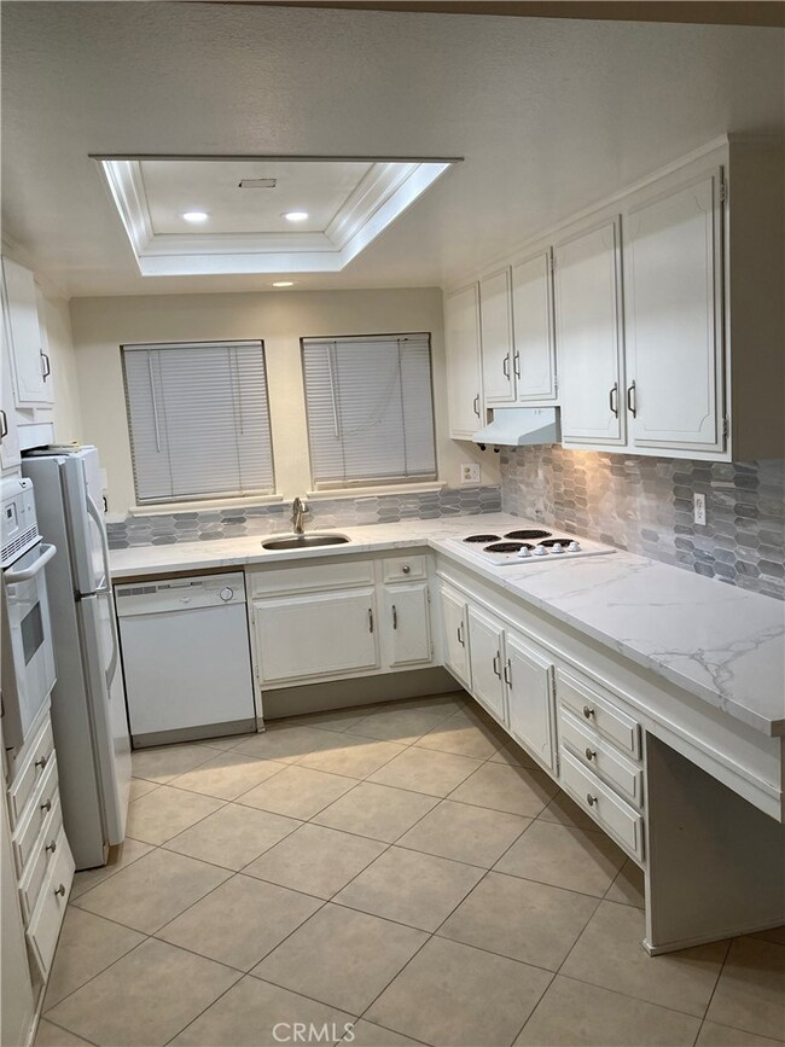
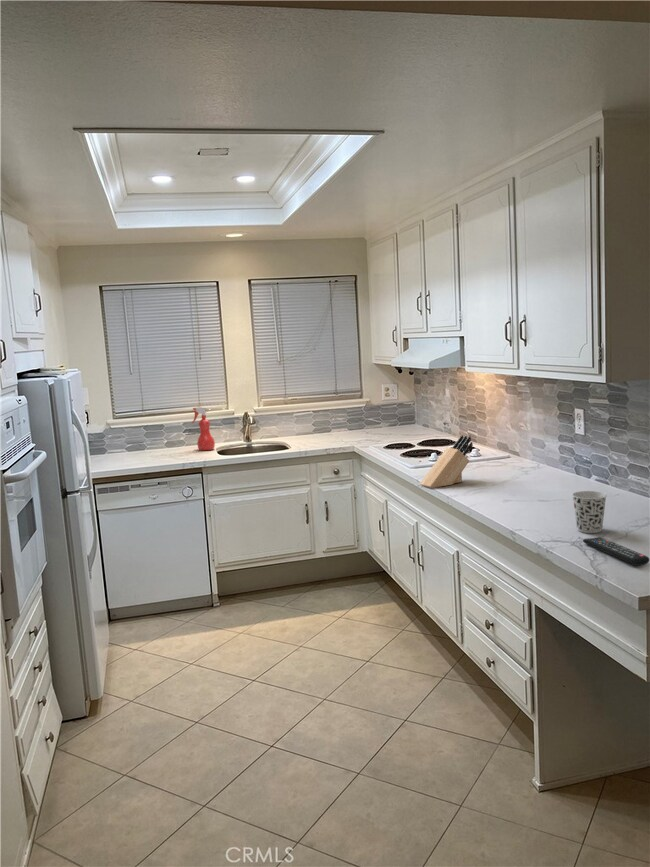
+ cup [571,490,608,534]
+ knife block [419,434,474,489]
+ remote control [582,536,650,567]
+ spray bottle [191,407,216,451]
